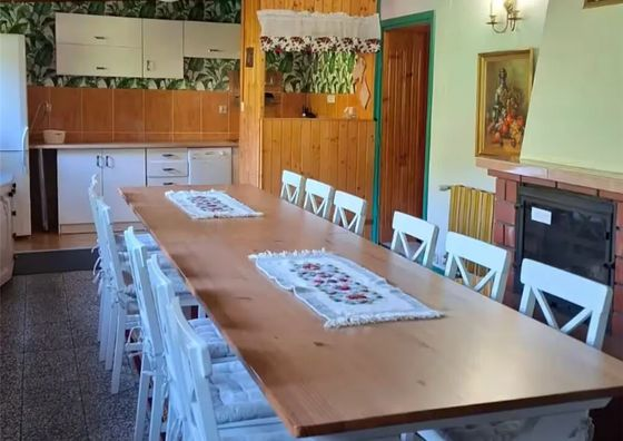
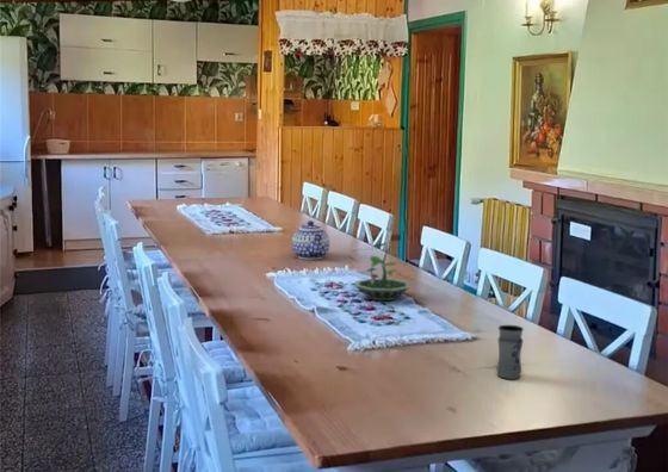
+ terrarium [353,241,412,302]
+ jar [495,324,525,380]
+ teapot [291,219,330,261]
